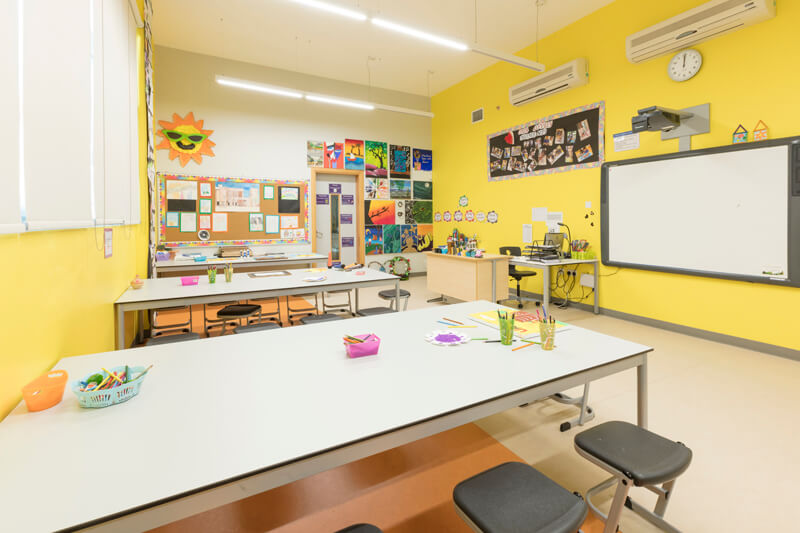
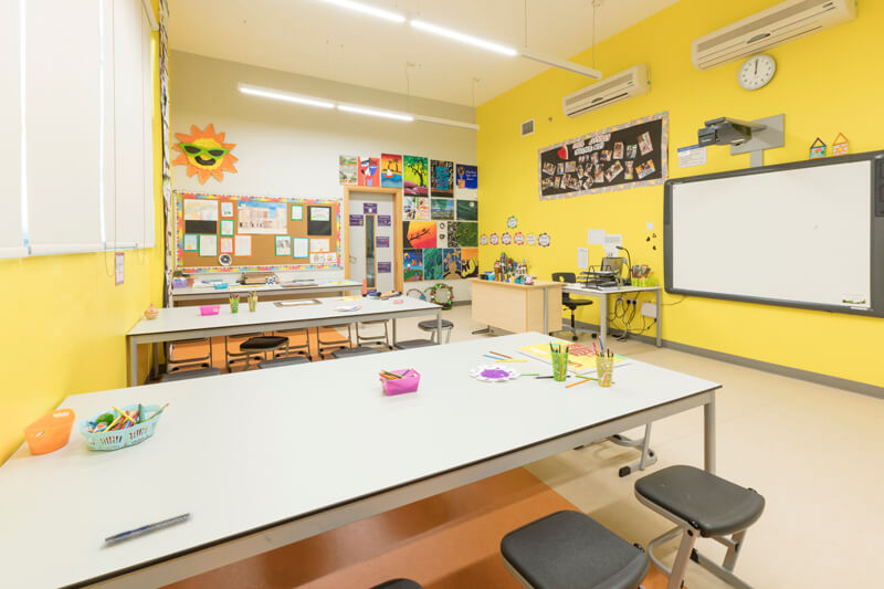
+ pen [104,512,192,544]
